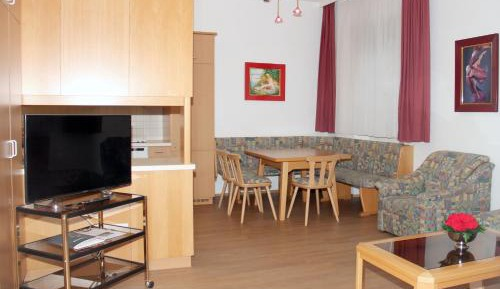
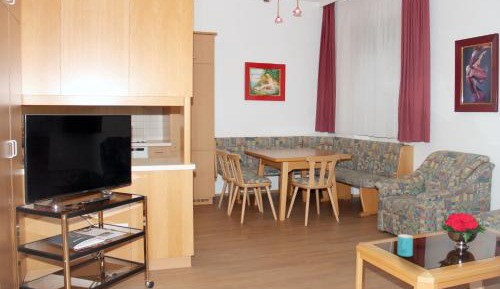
+ cup [396,233,414,257]
